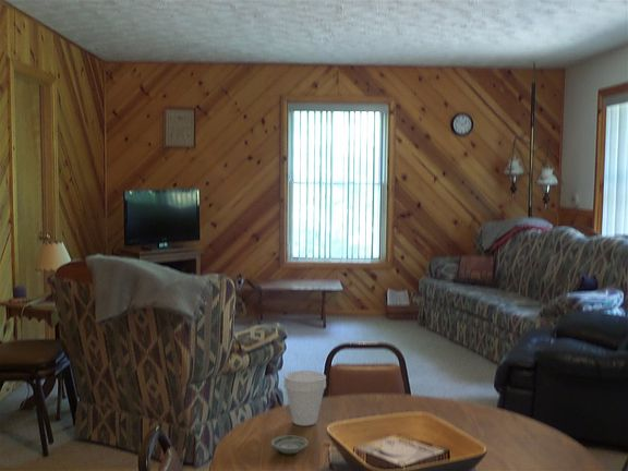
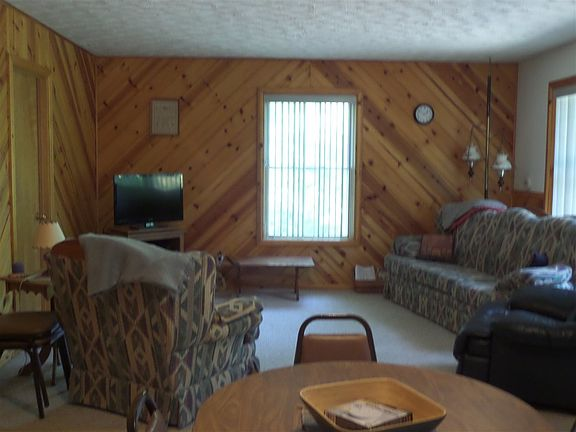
- saucer [270,434,309,455]
- cup [283,370,327,426]
